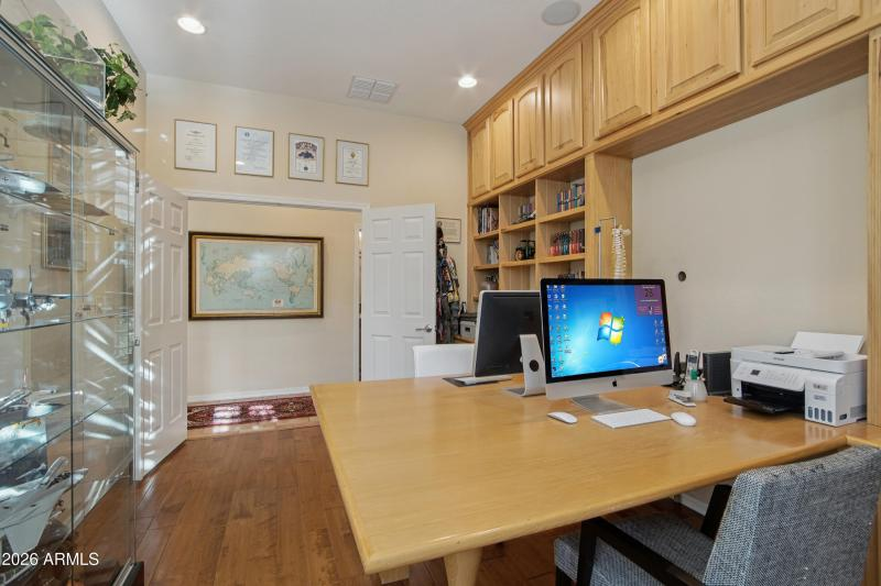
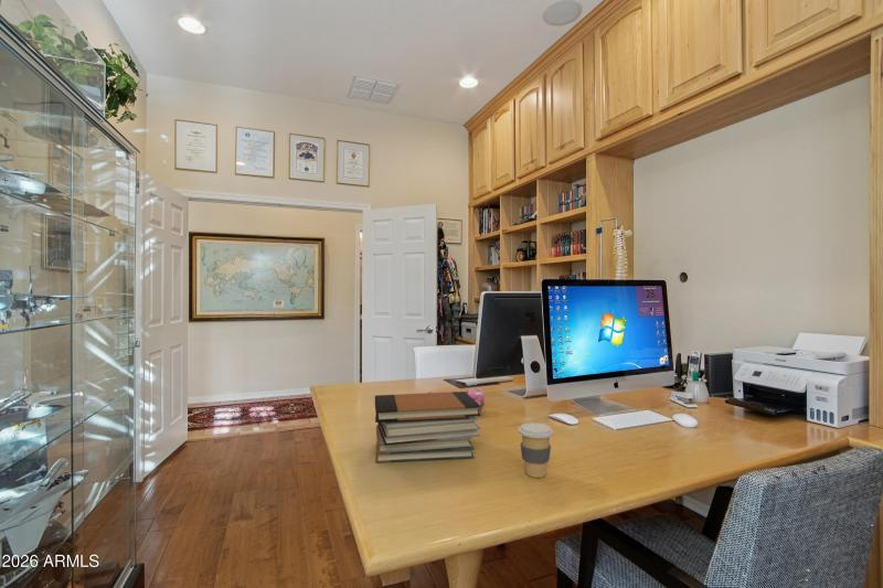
+ coffee cup [518,421,554,479]
+ book stack [374,391,482,463]
+ pencil case [428,386,486,411]
